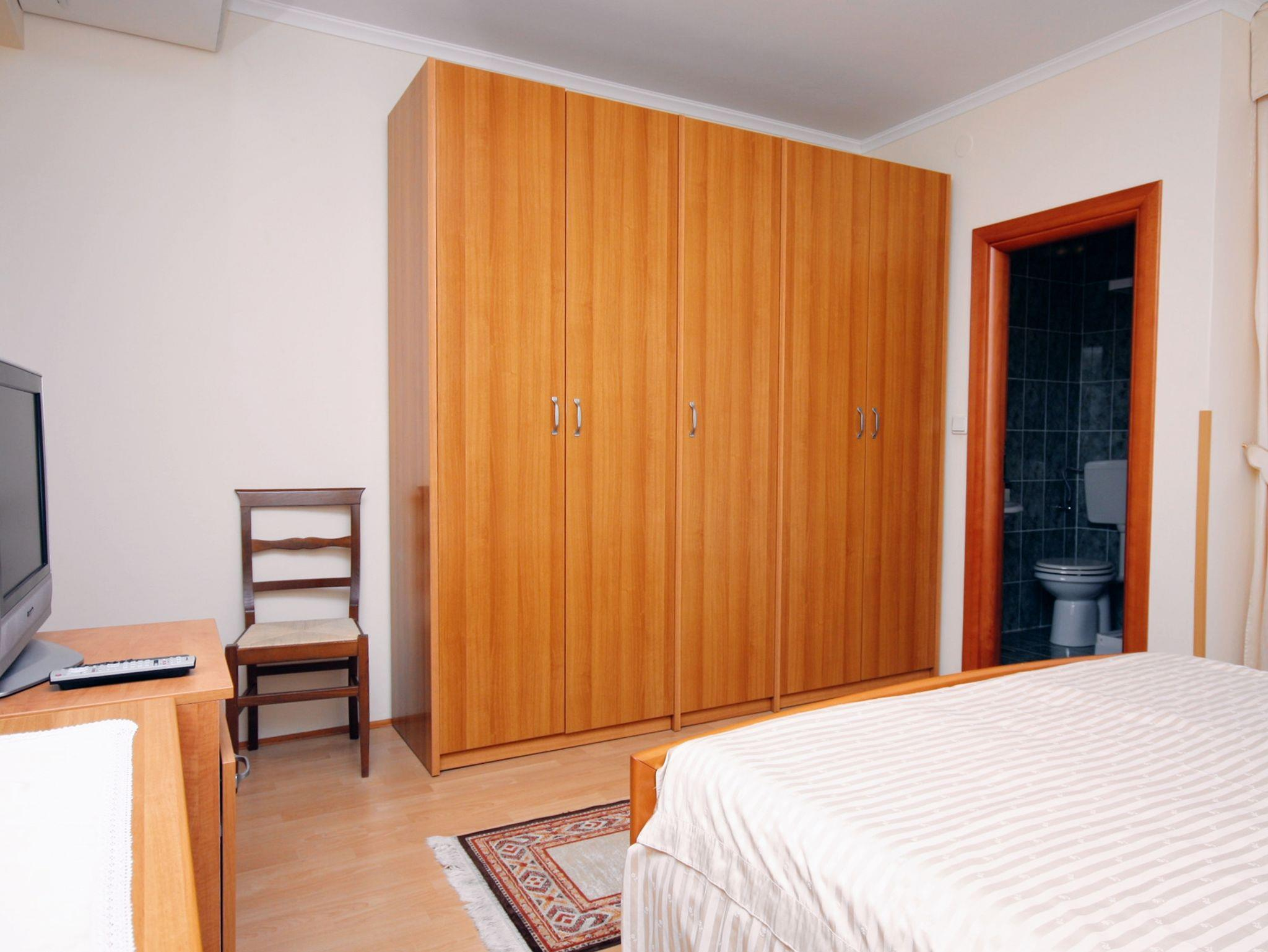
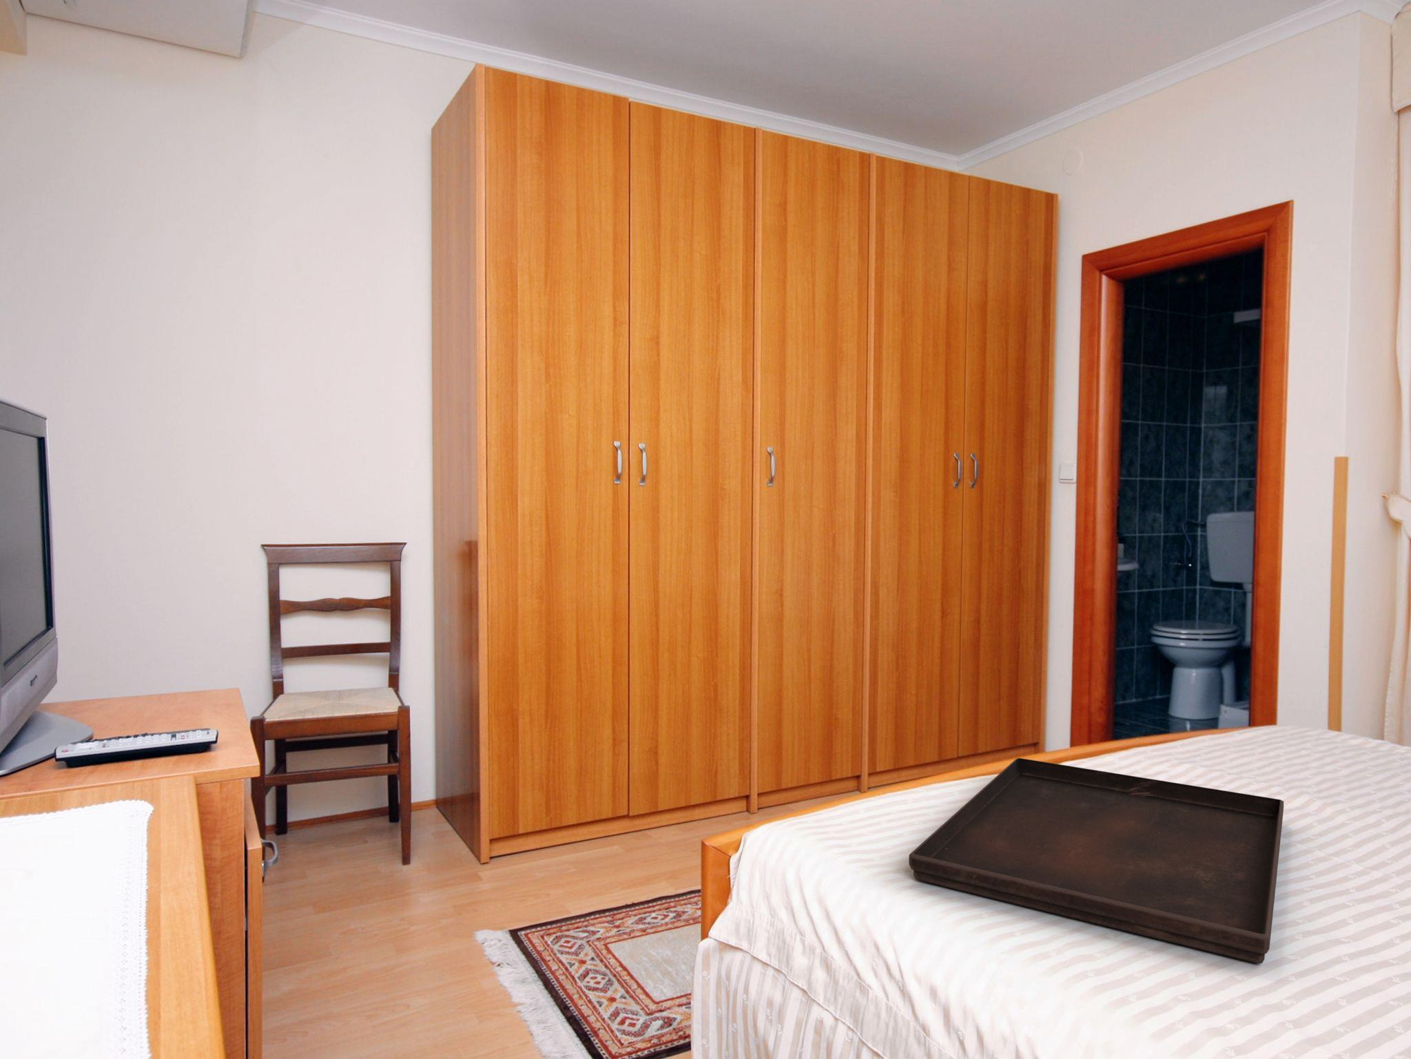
+ serving tray [908,758,1284,964]
